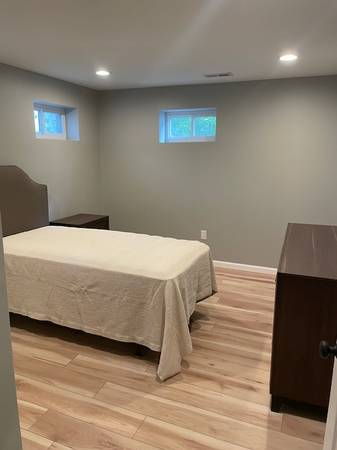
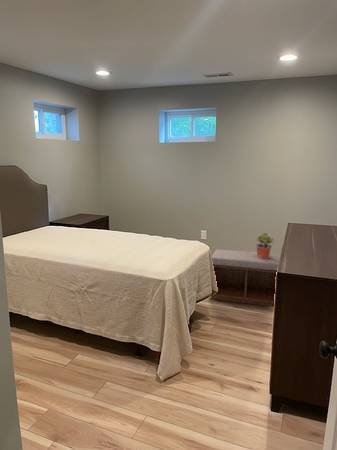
+ bench [210,249,280,308]
+ potted plant [254,232,276,259]
